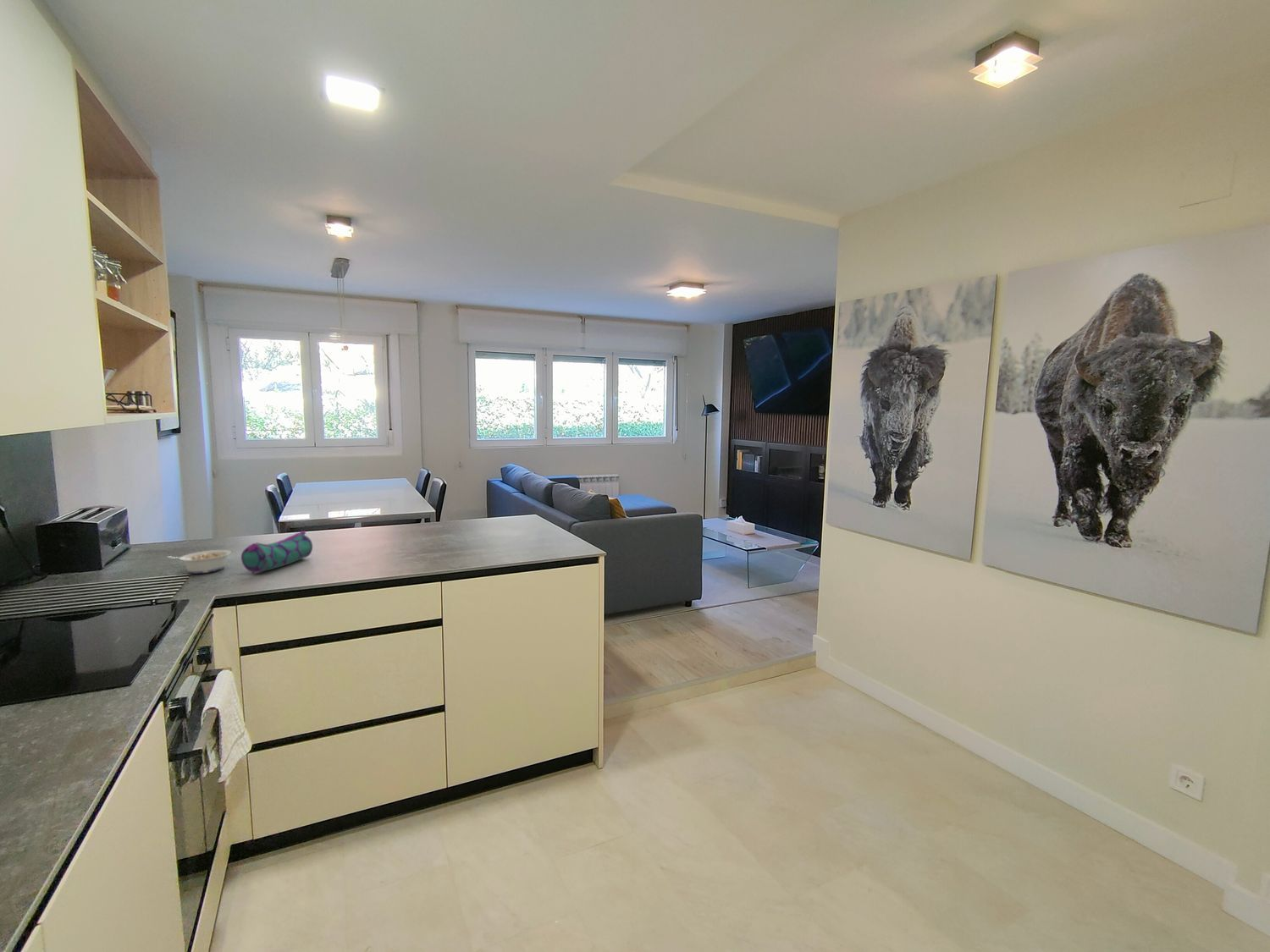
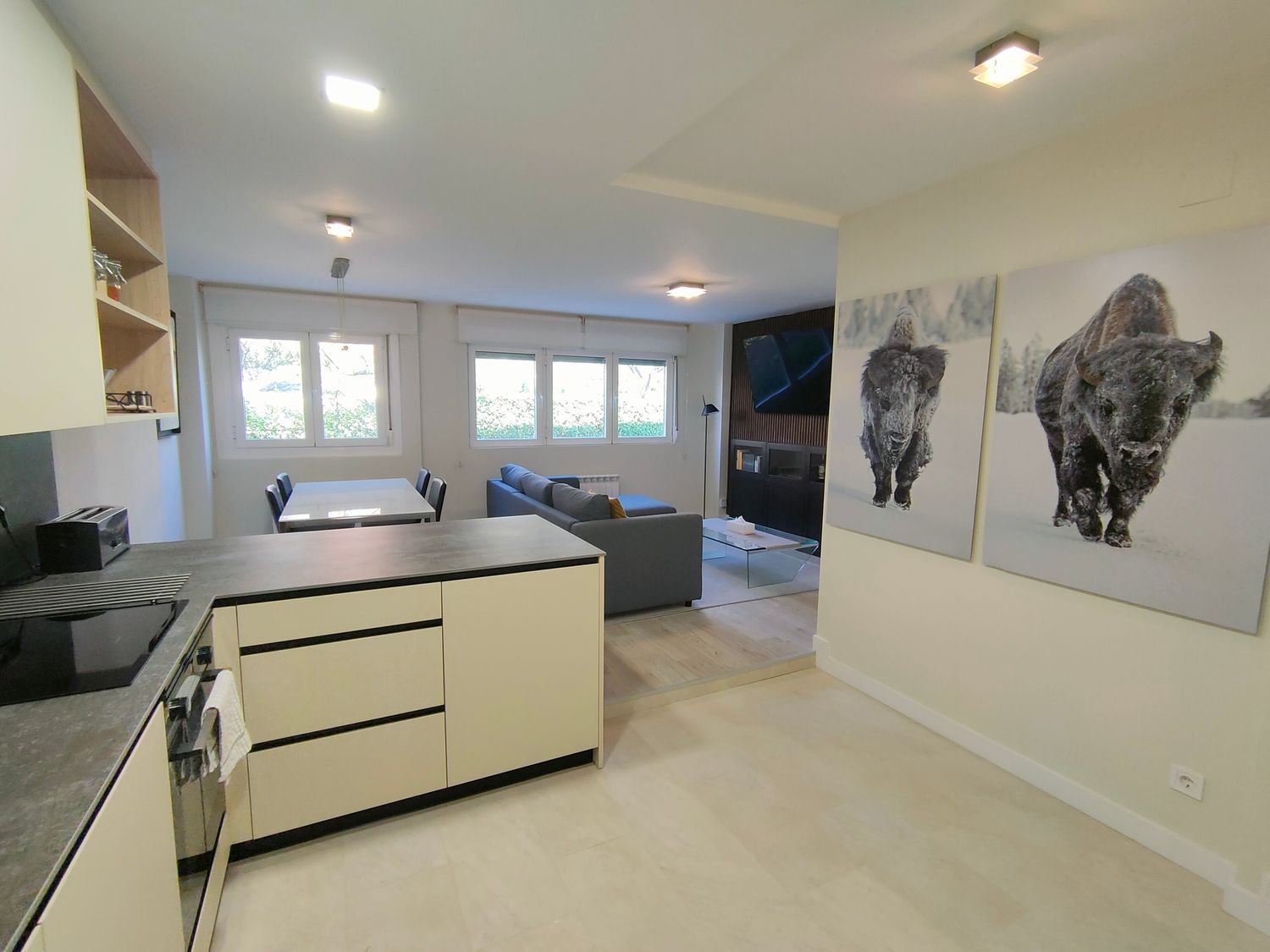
- legume [167,549,232,575]
- pencil case [240,531,313,574]
